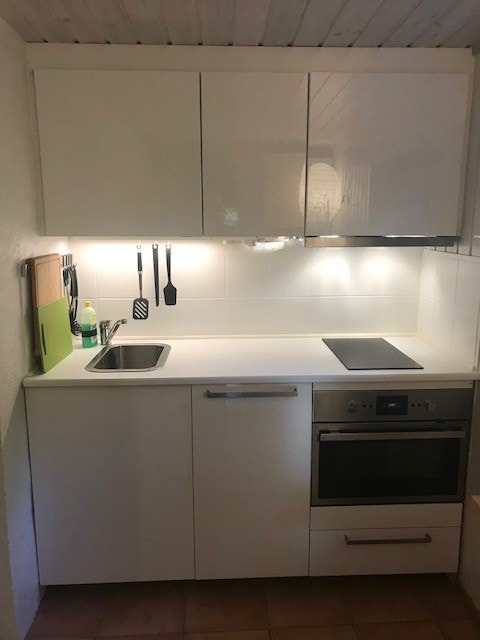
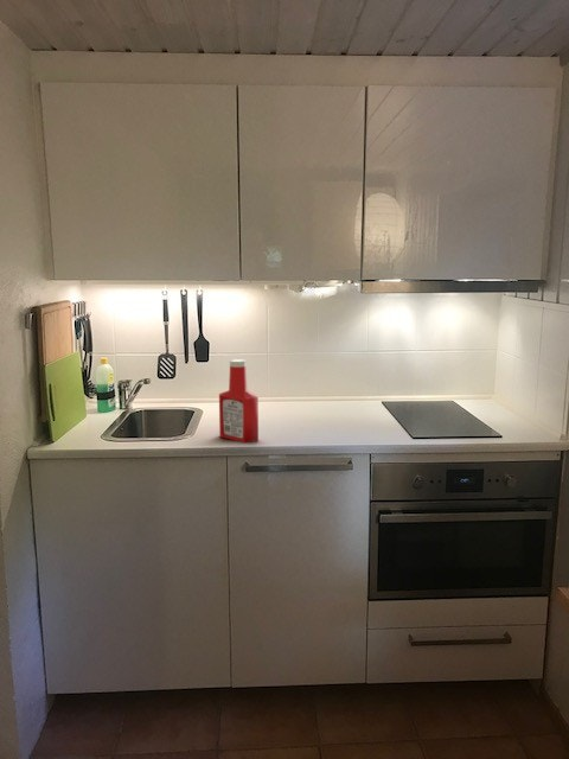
+ soap bottle [218,358,260,444]
